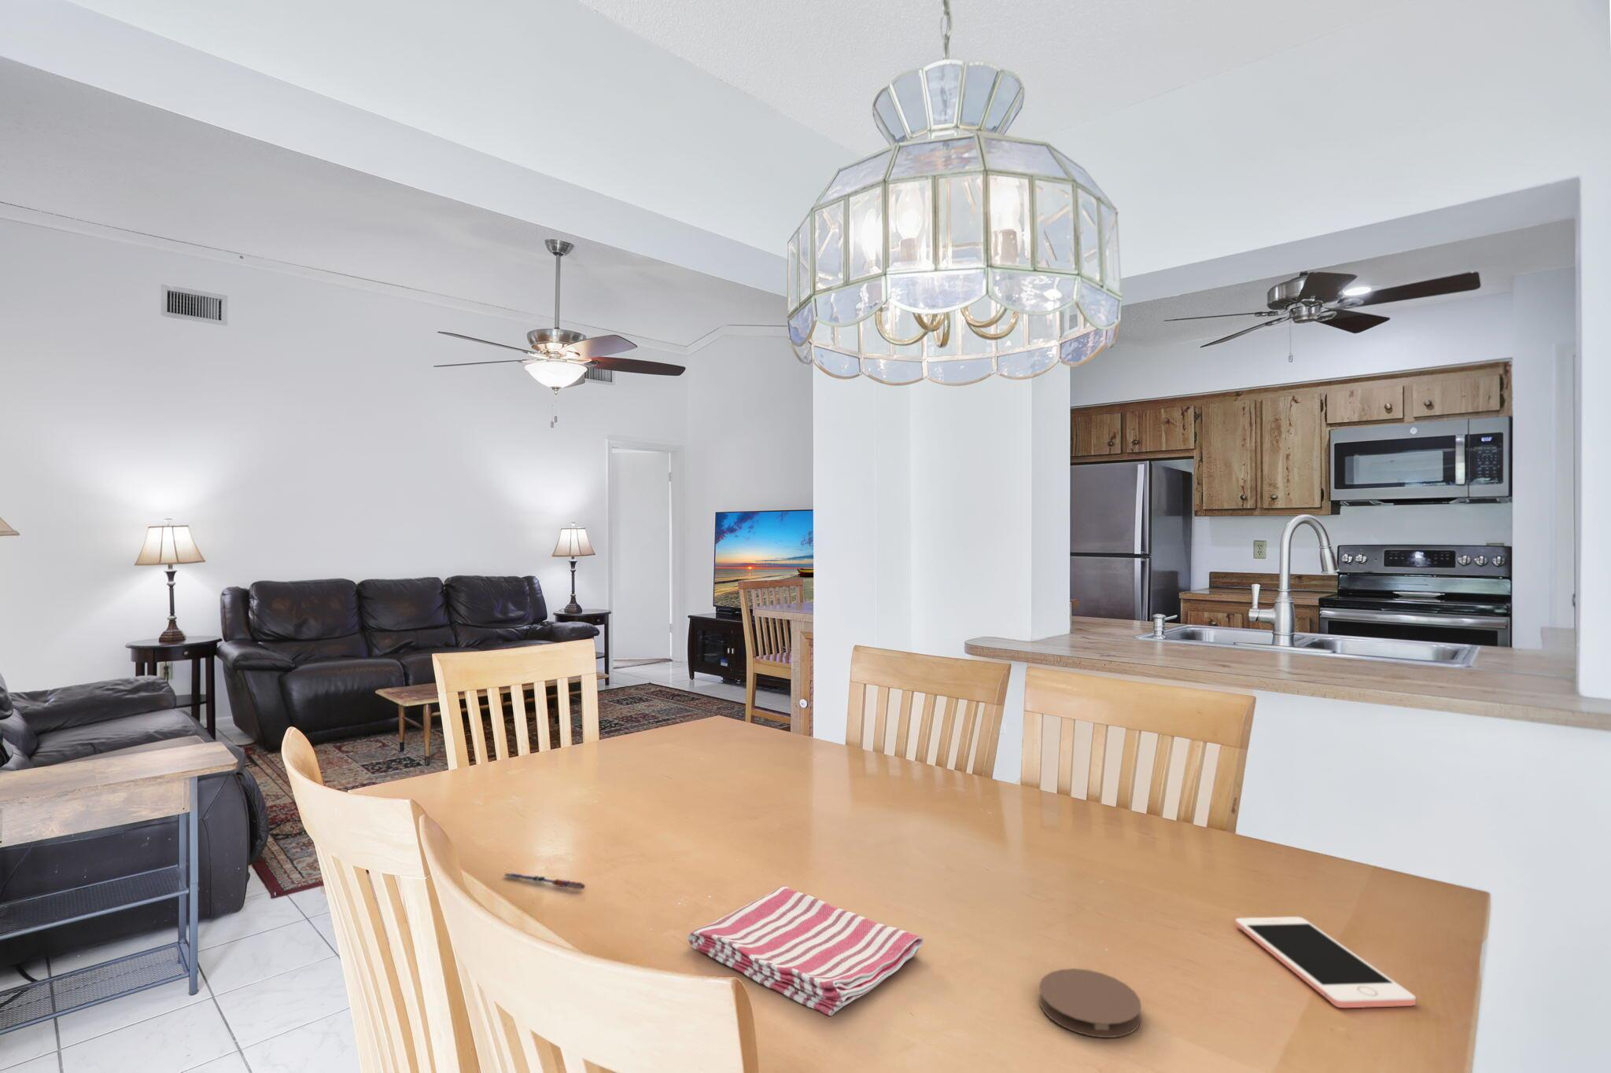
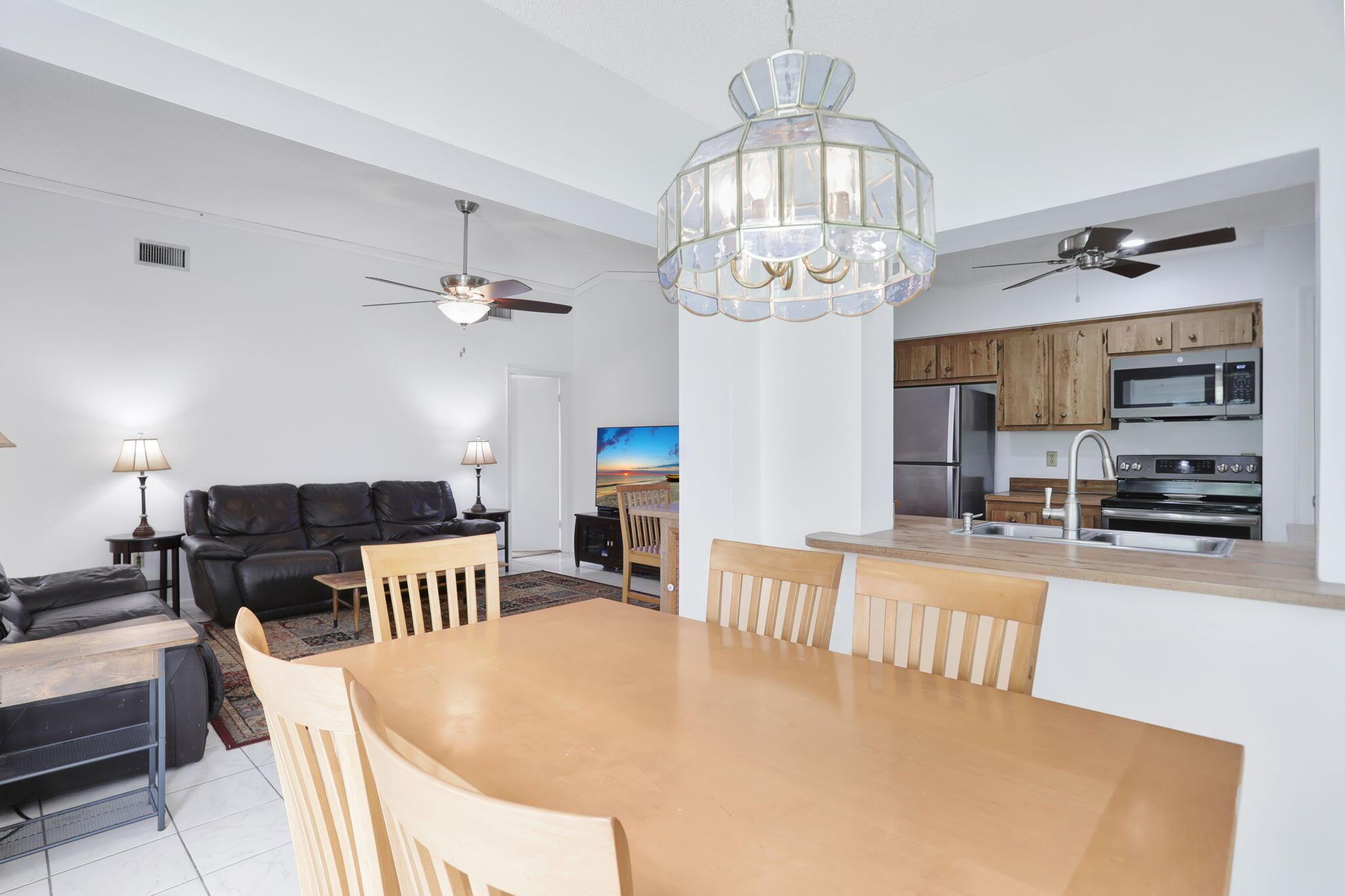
- coaster [1038,968,1143,1038]
- dish towel [686,885,923,1017]
- cell phone [1235,916,1417,1008]
- pen [502,873,588,891]
